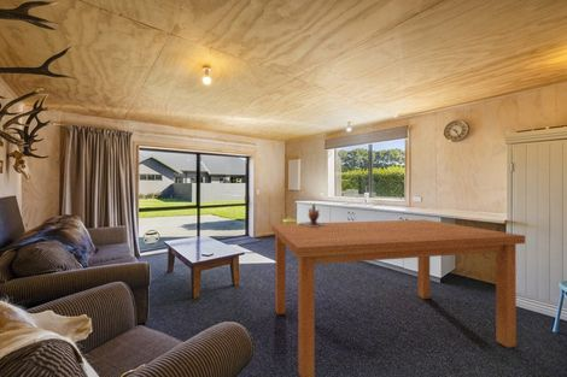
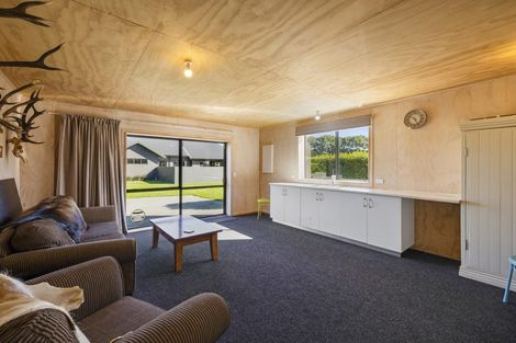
- ceramic jug [298,202,327,226]
- dining table [270,218,526,377]
